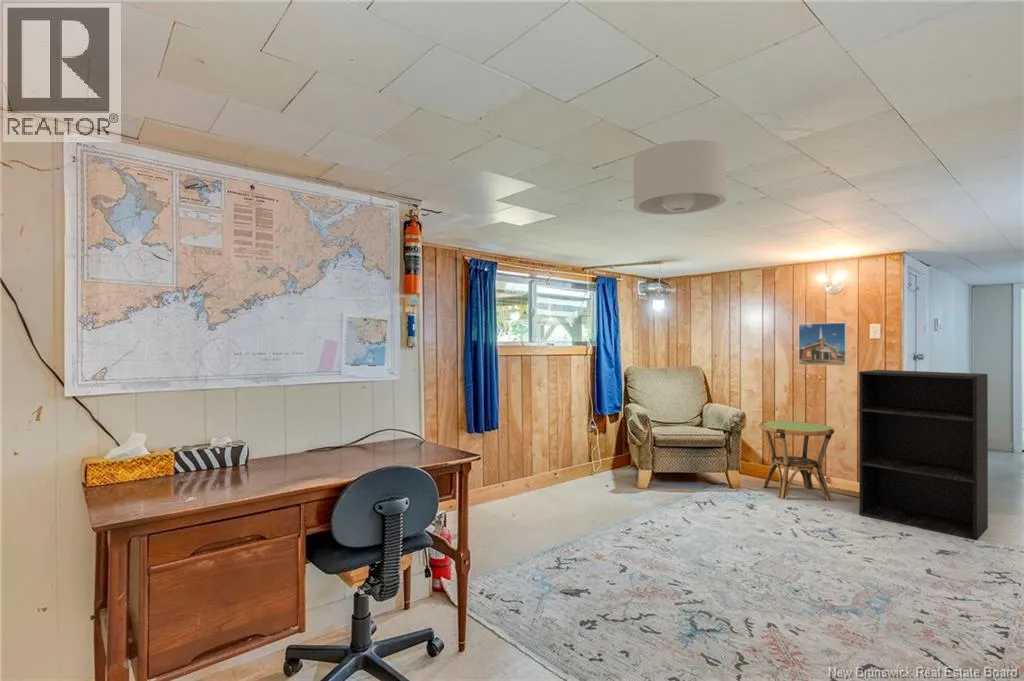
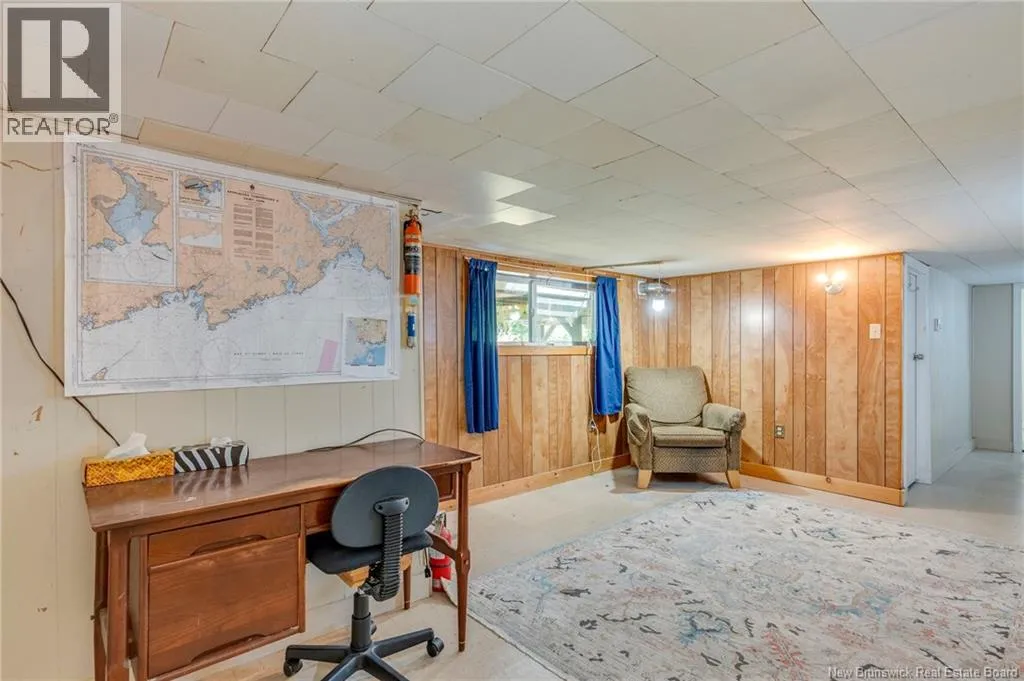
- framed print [798,322,848,367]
- bookshelf [858,369,989,541]
- side table [758,420,835,502]
- ceiling light [633,139,727,216]
